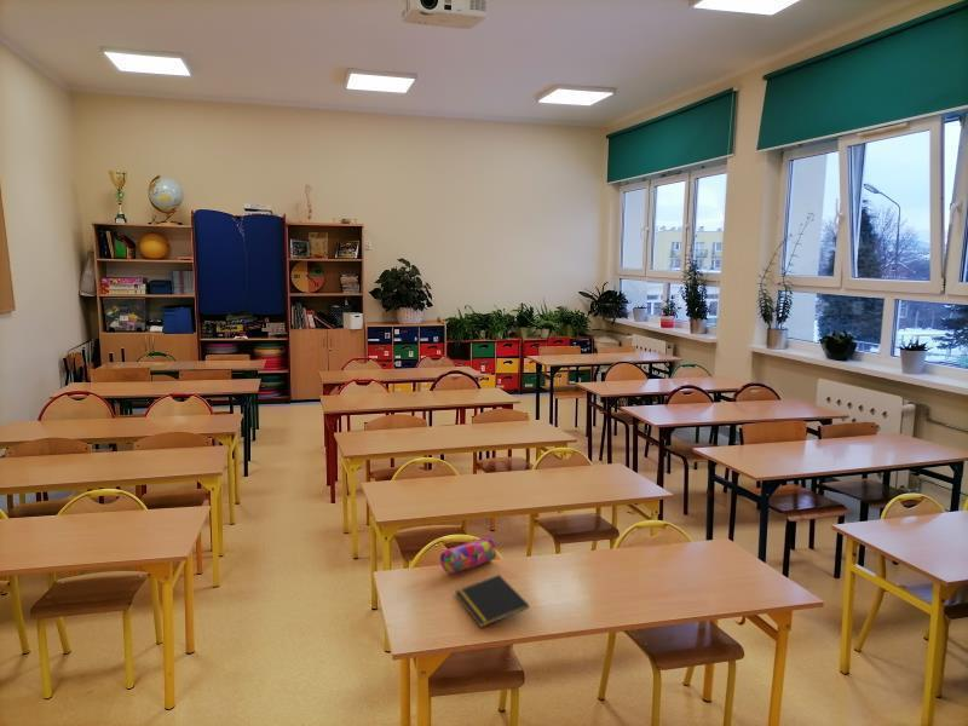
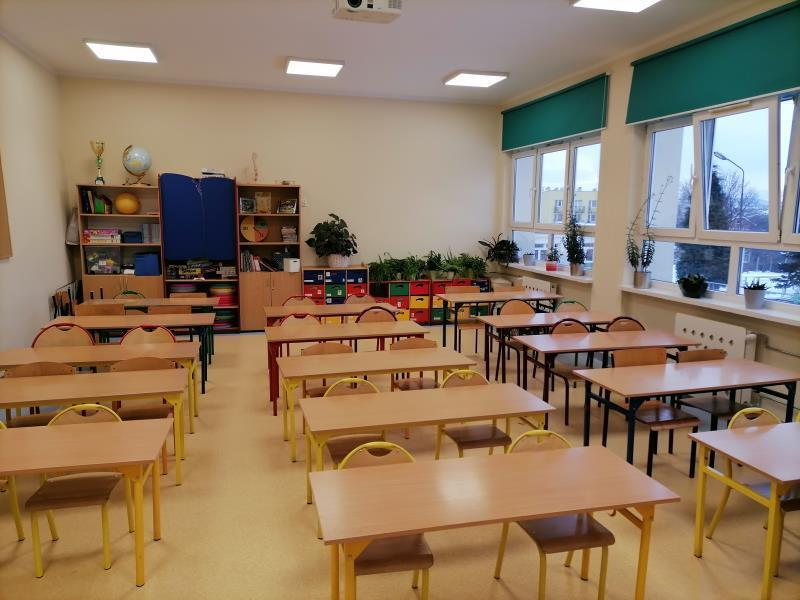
- notepad [454,574,530,628]
- pencil case [439,534,497,576]
